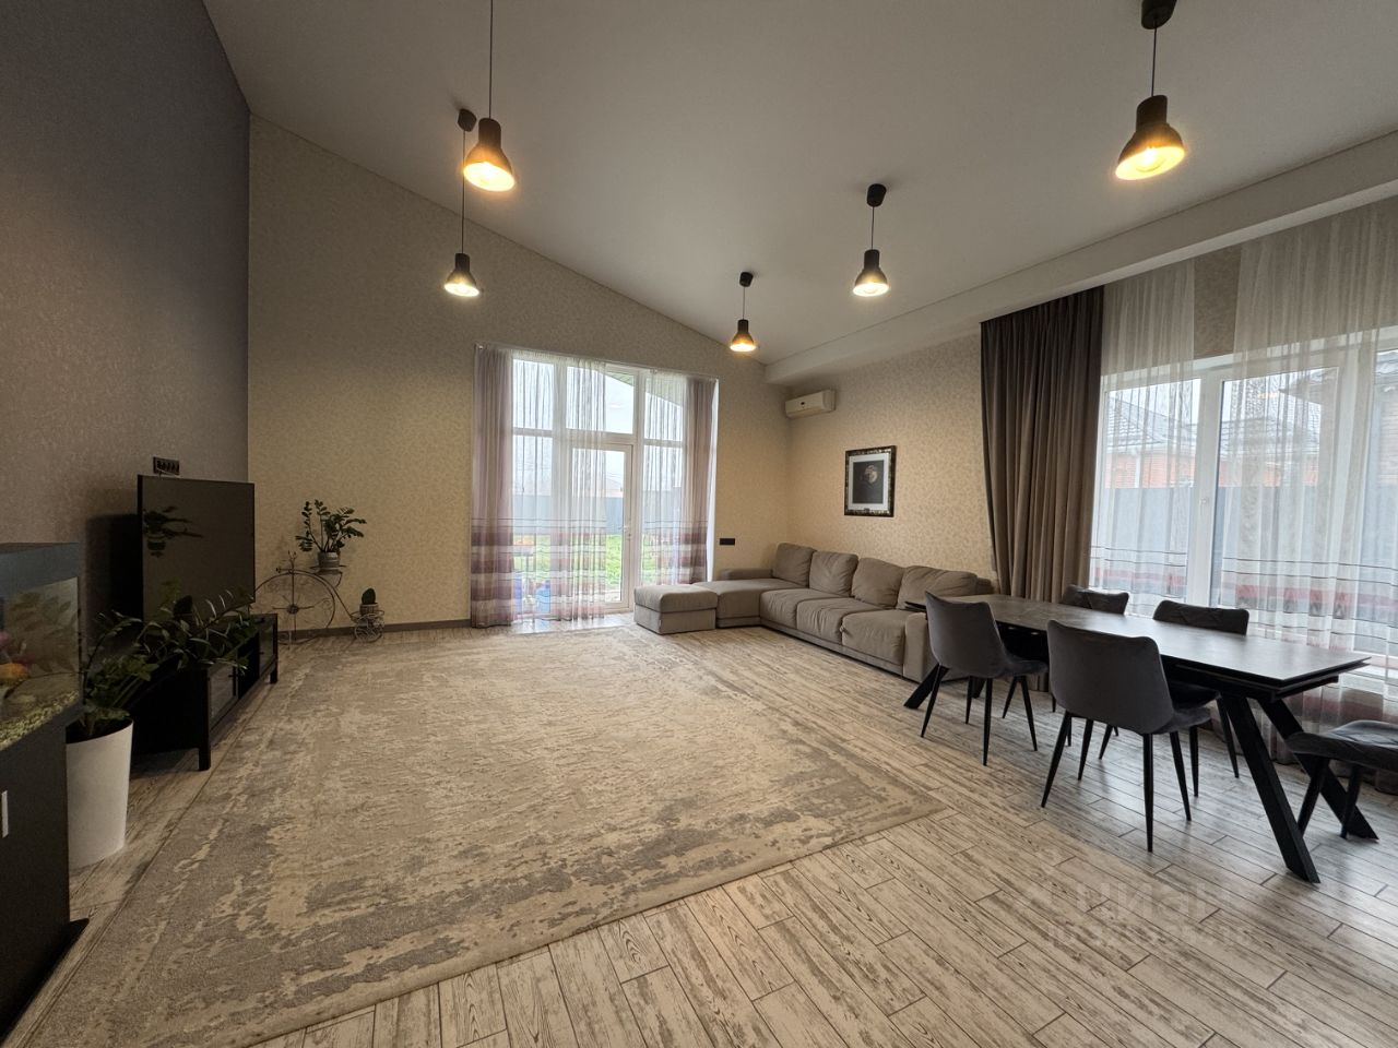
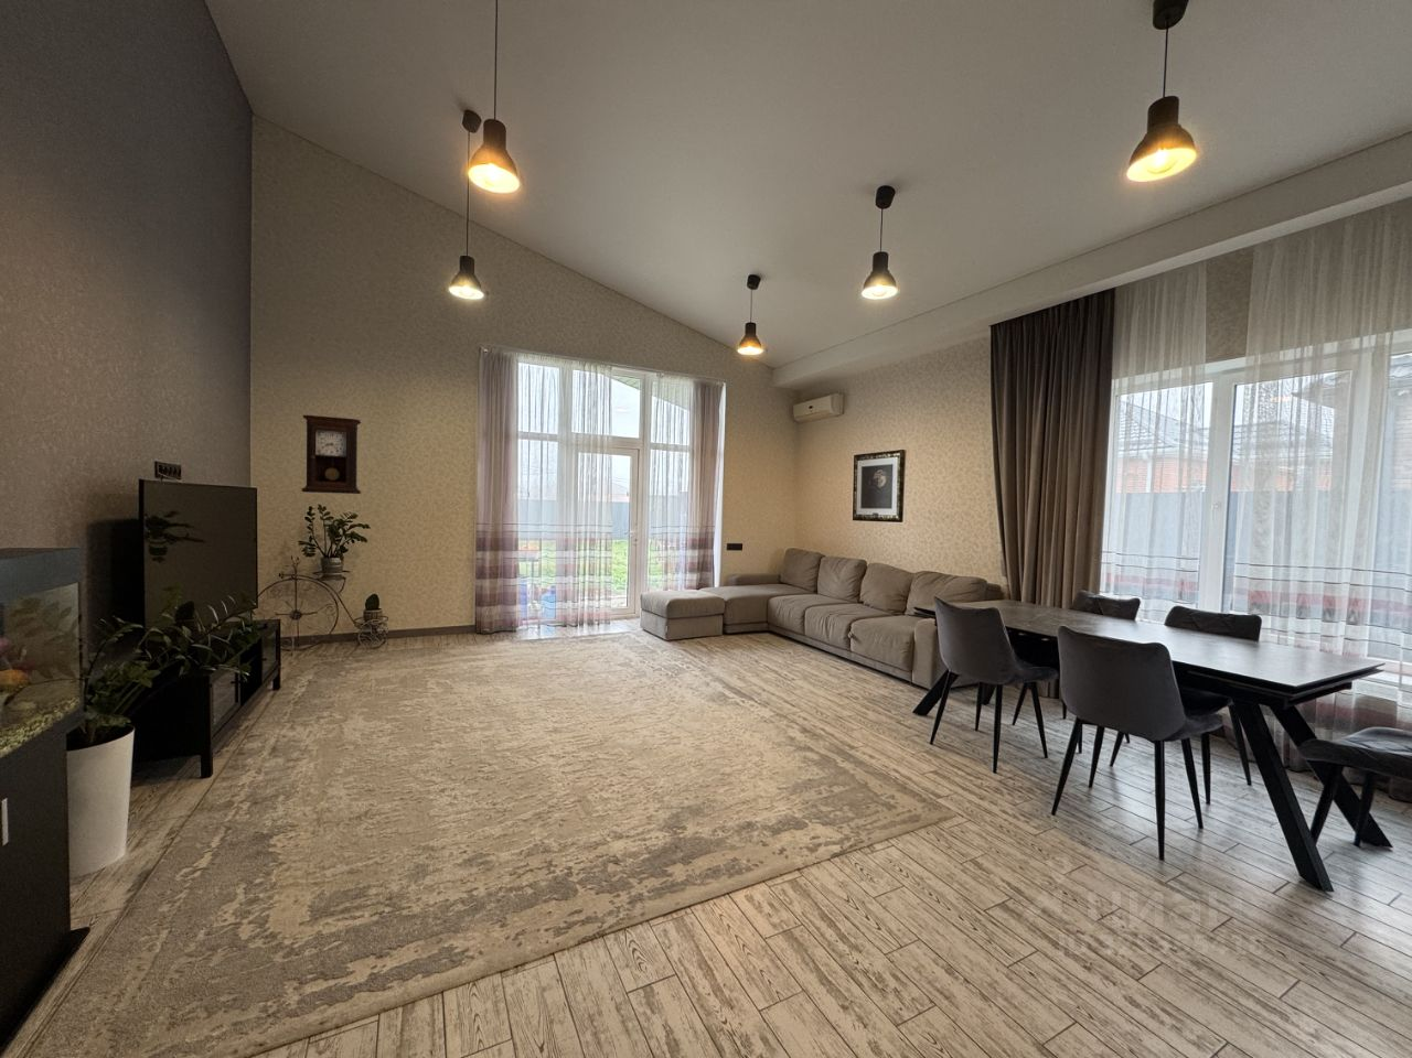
+ pendulum clock [300,415,361,495]
